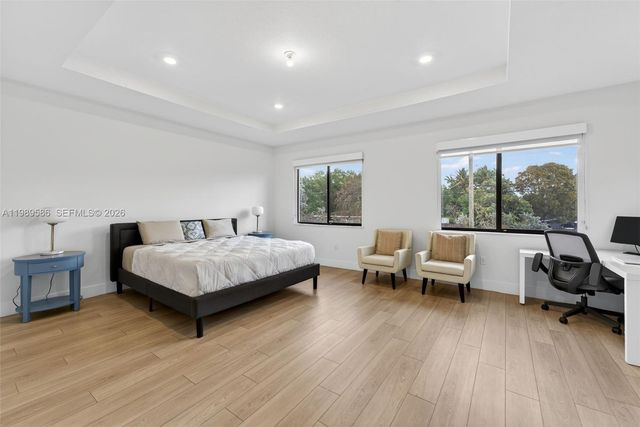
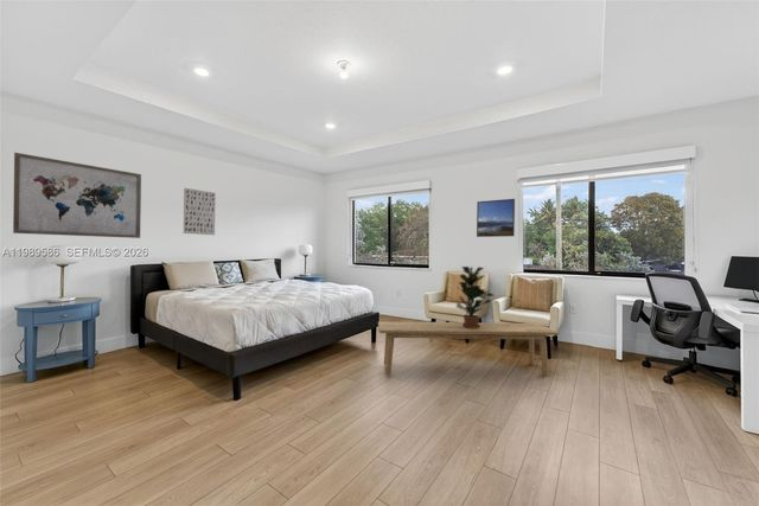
+ wall art [12,152,142,239]
+ wall art [183,187,217,236]
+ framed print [476,198,516,238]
+ potted plant [454,265,496,328]
+ bench [377,320,561,377]
